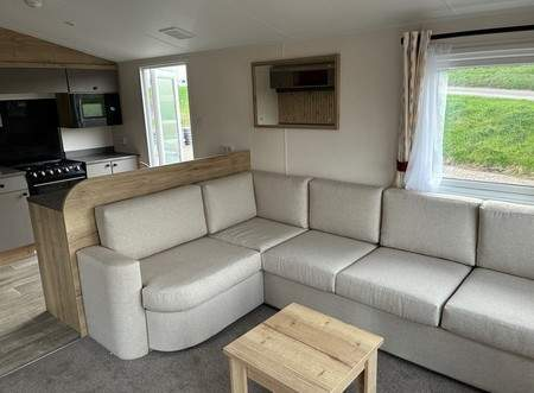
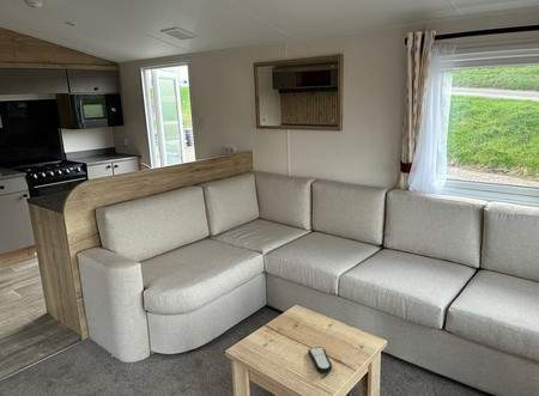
+ remote control [307,346,333,374]
